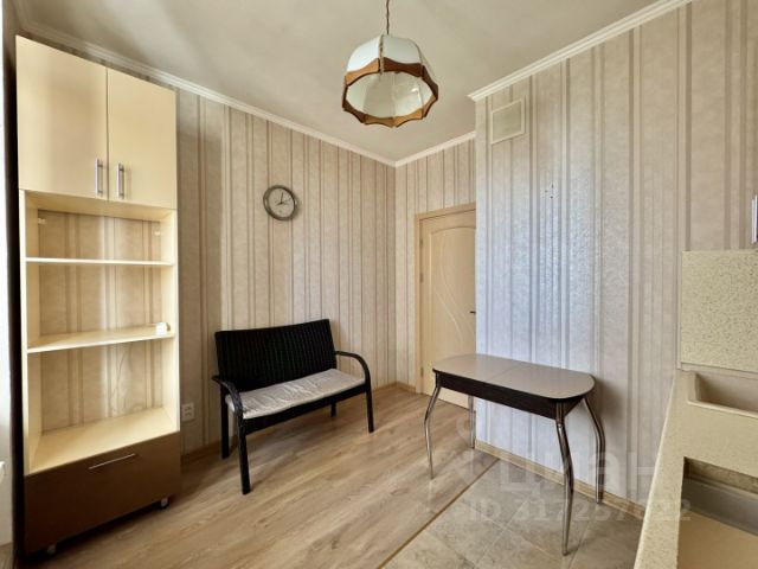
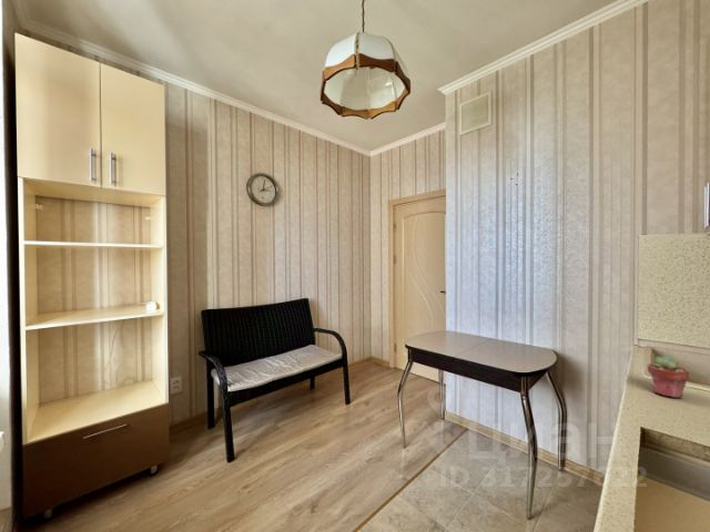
+ potted succulent [646,355,690,399]
